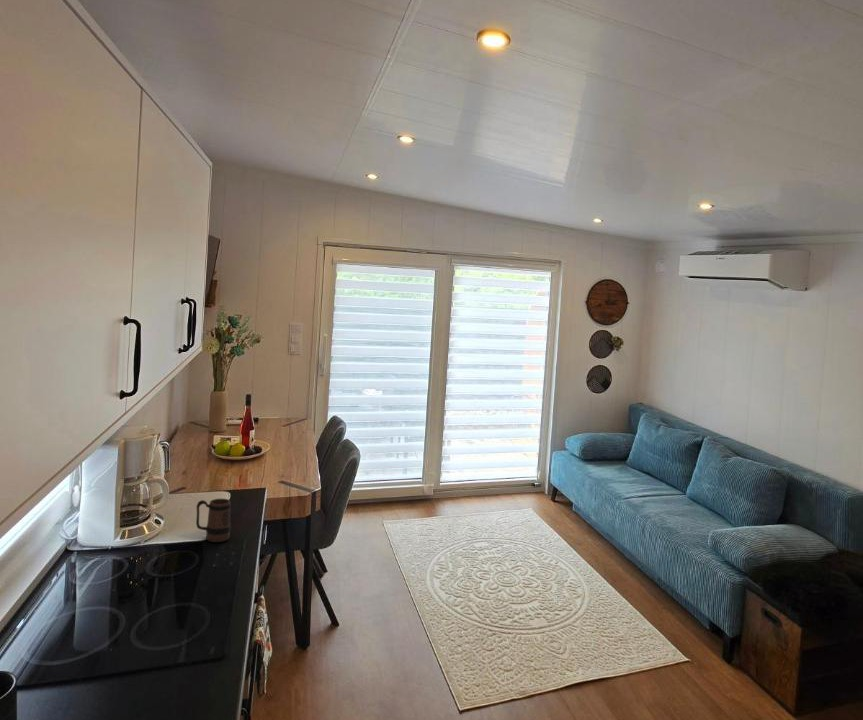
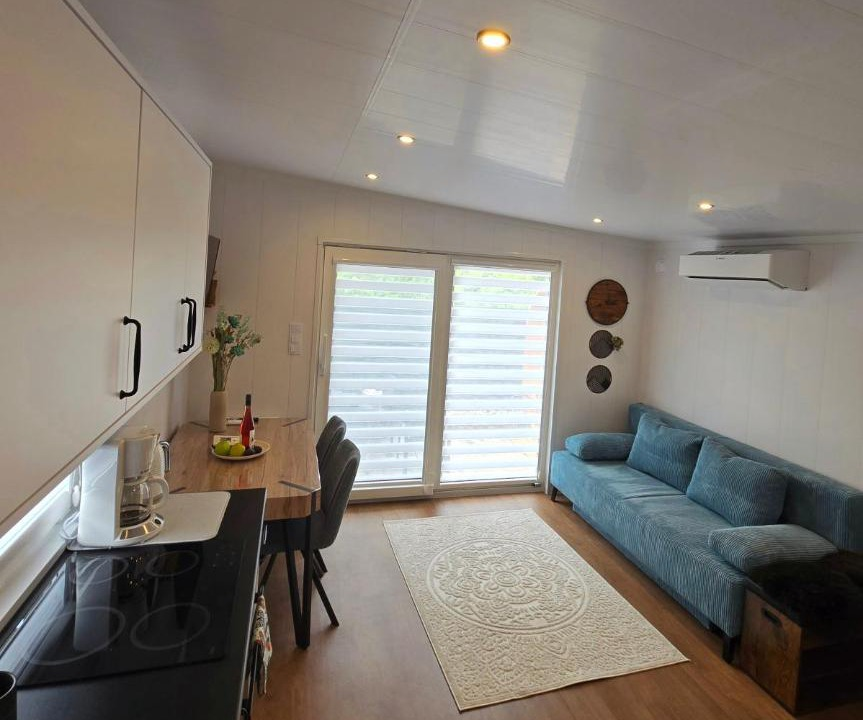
- mug [195,498,232,543]
